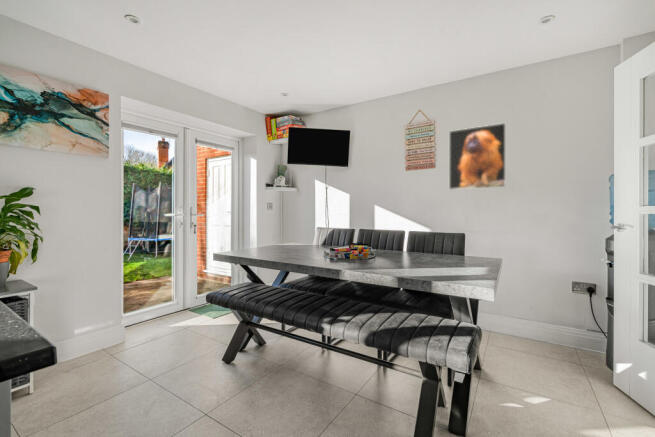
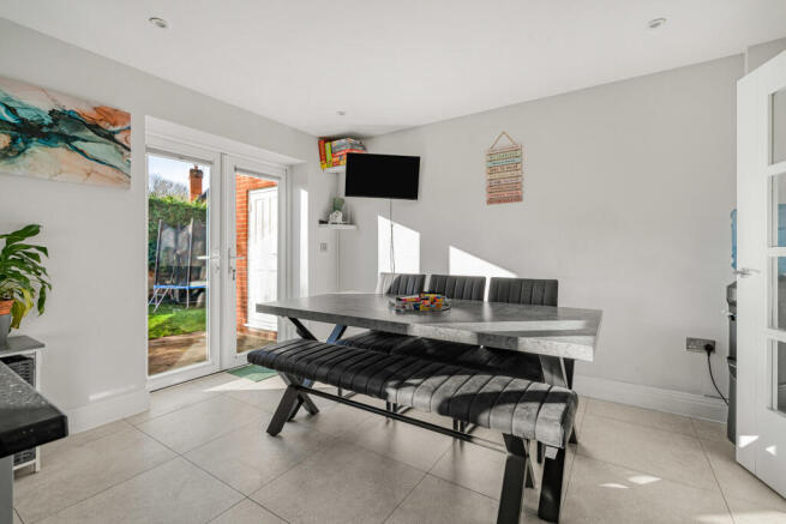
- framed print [448,122,507,191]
